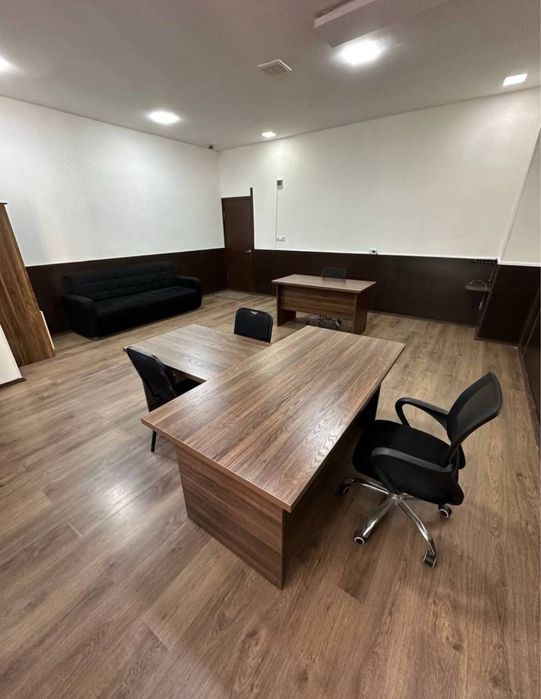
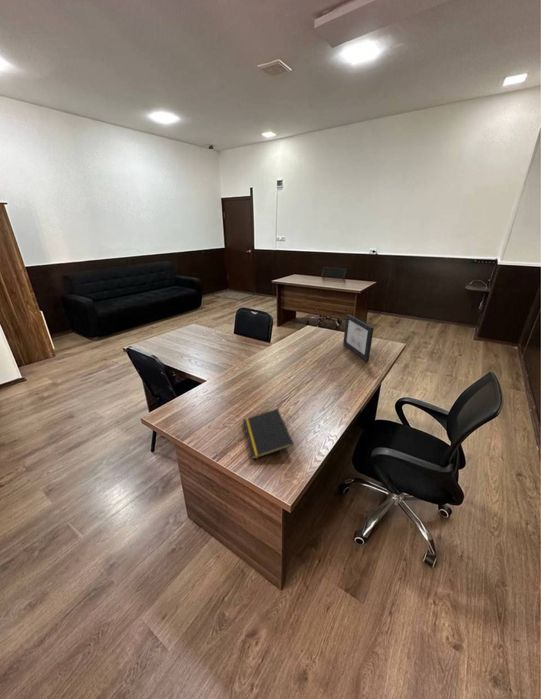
+ picture frame [342,313,375,362]
+ notepad [242,408,295,460]
